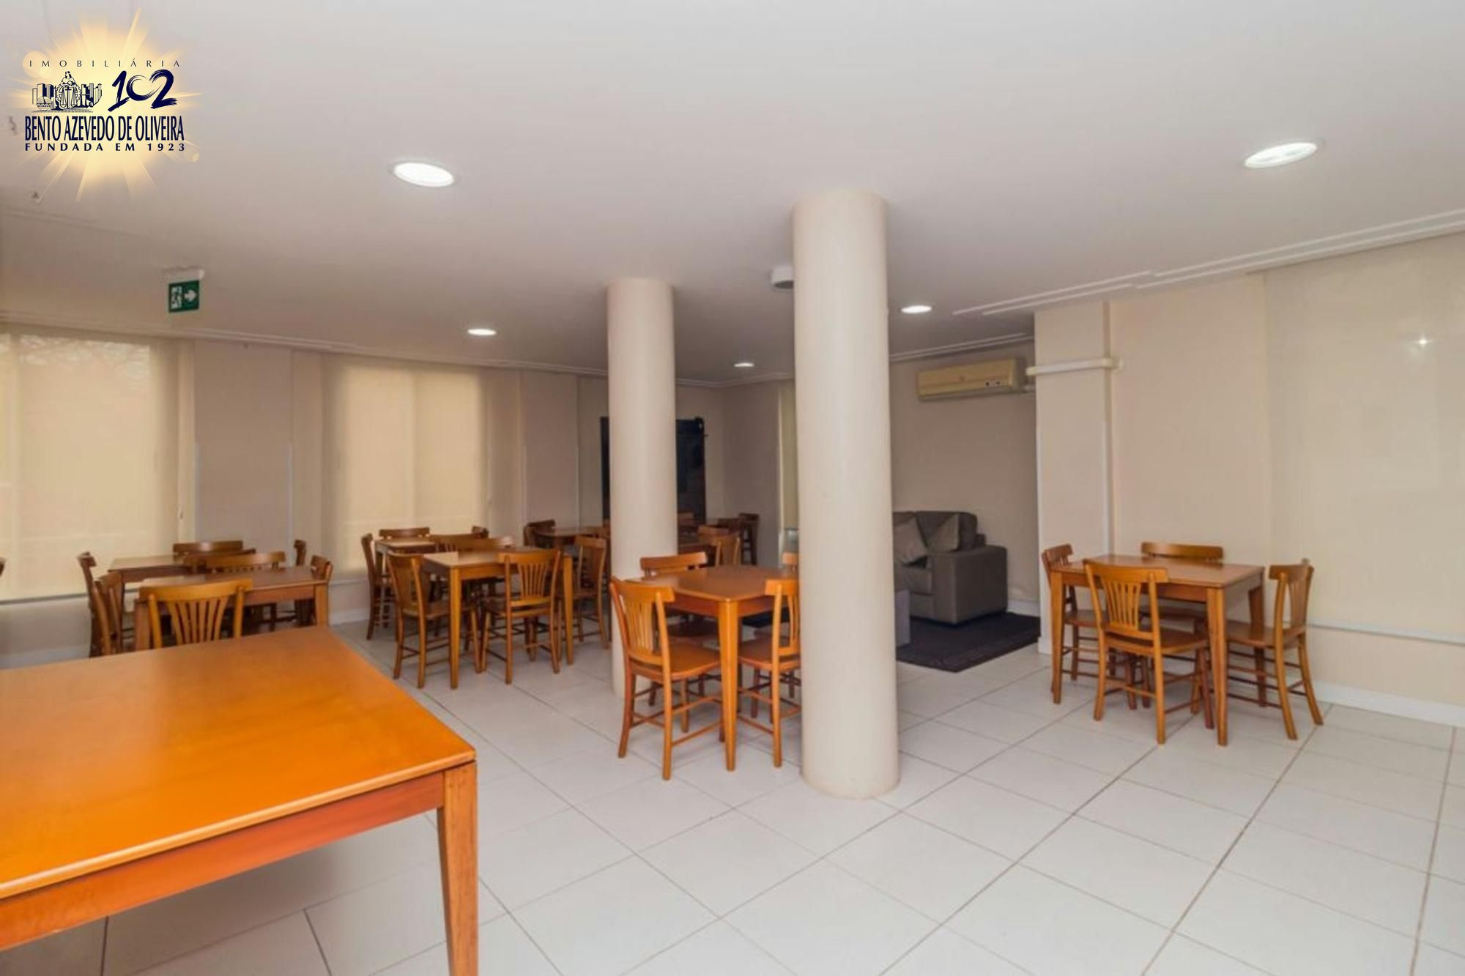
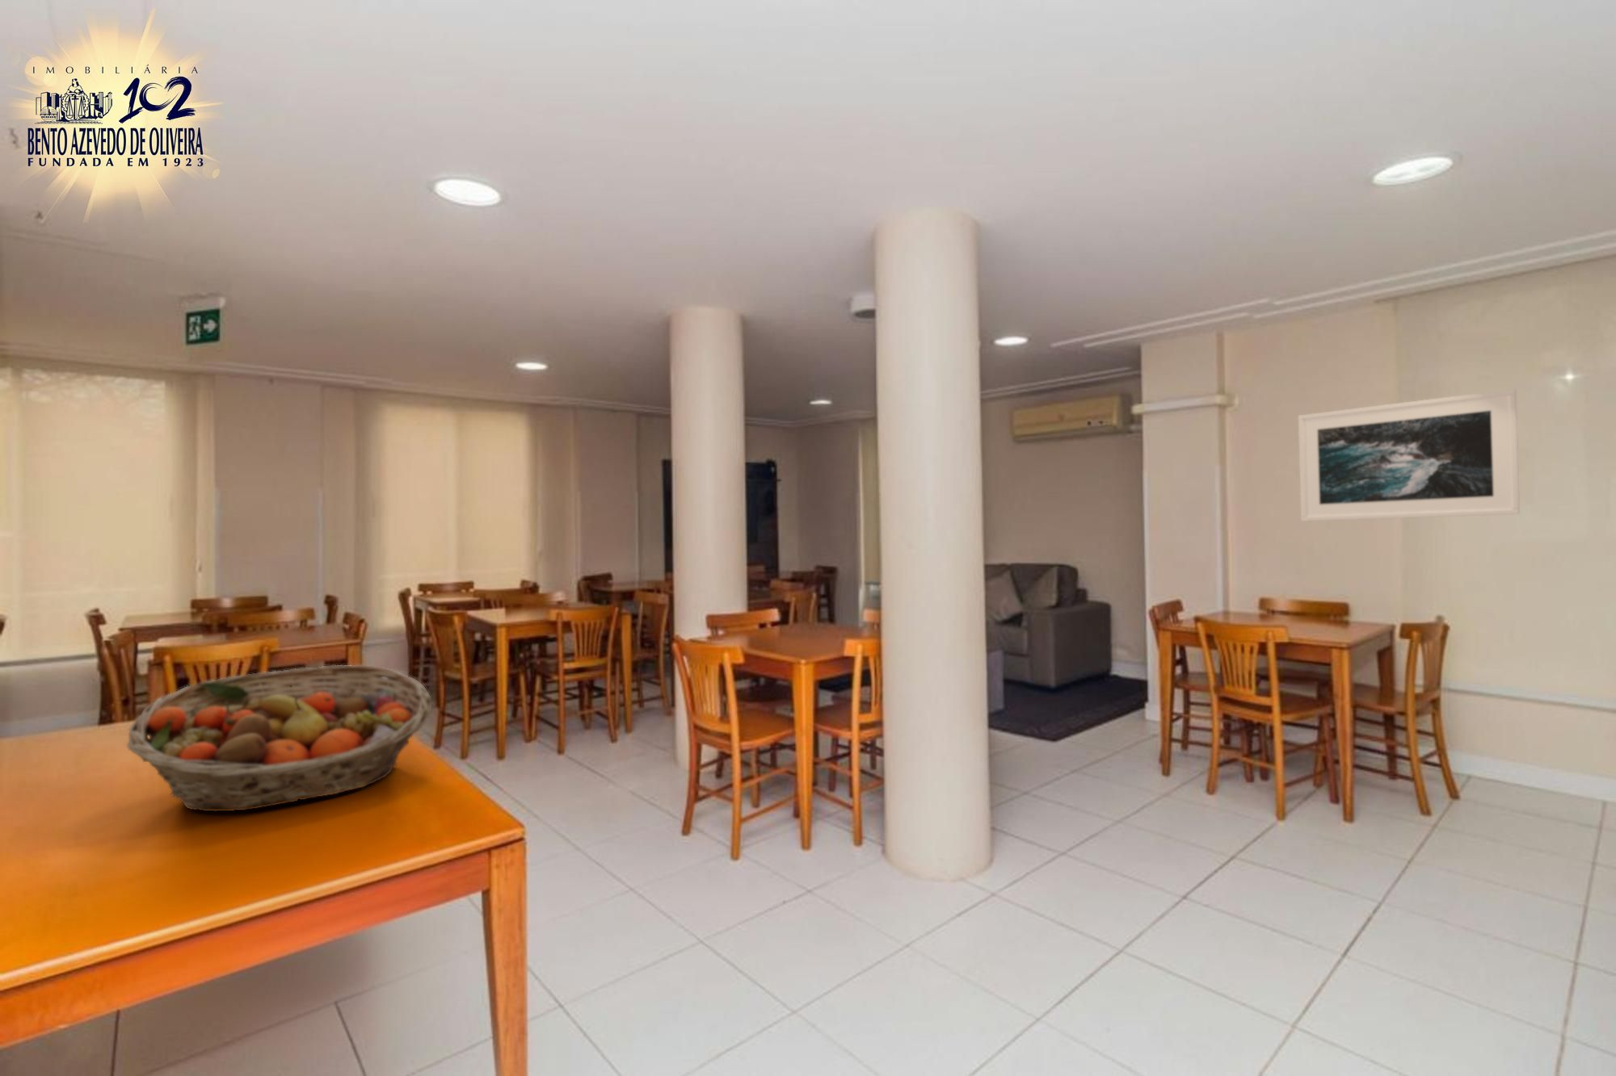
+ fruit basket [126,664,433,812]
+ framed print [1298,388,1521,522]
